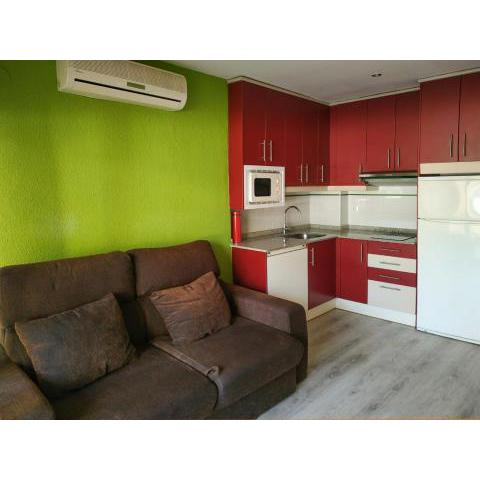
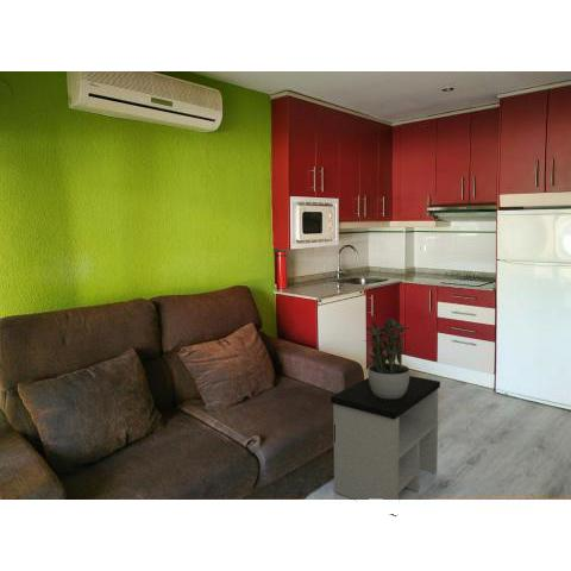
+ side table [330,375,441,517]
+ potted plant [363,316,412,399]
